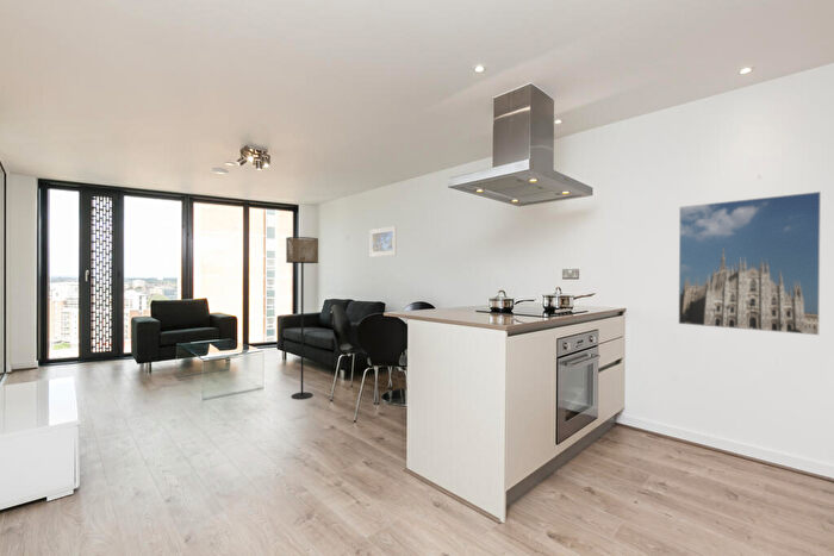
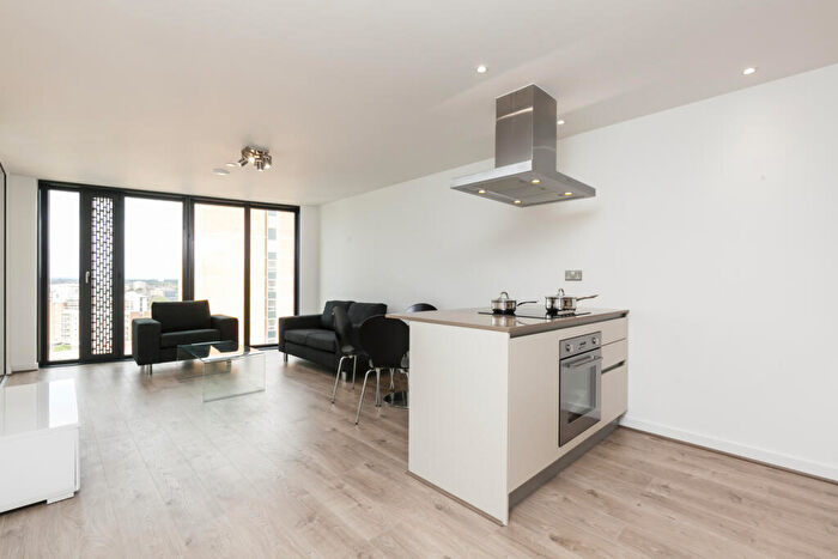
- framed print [678,190,822,336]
- floor lamp [285,236,319,400]
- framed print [368,225,398,258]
